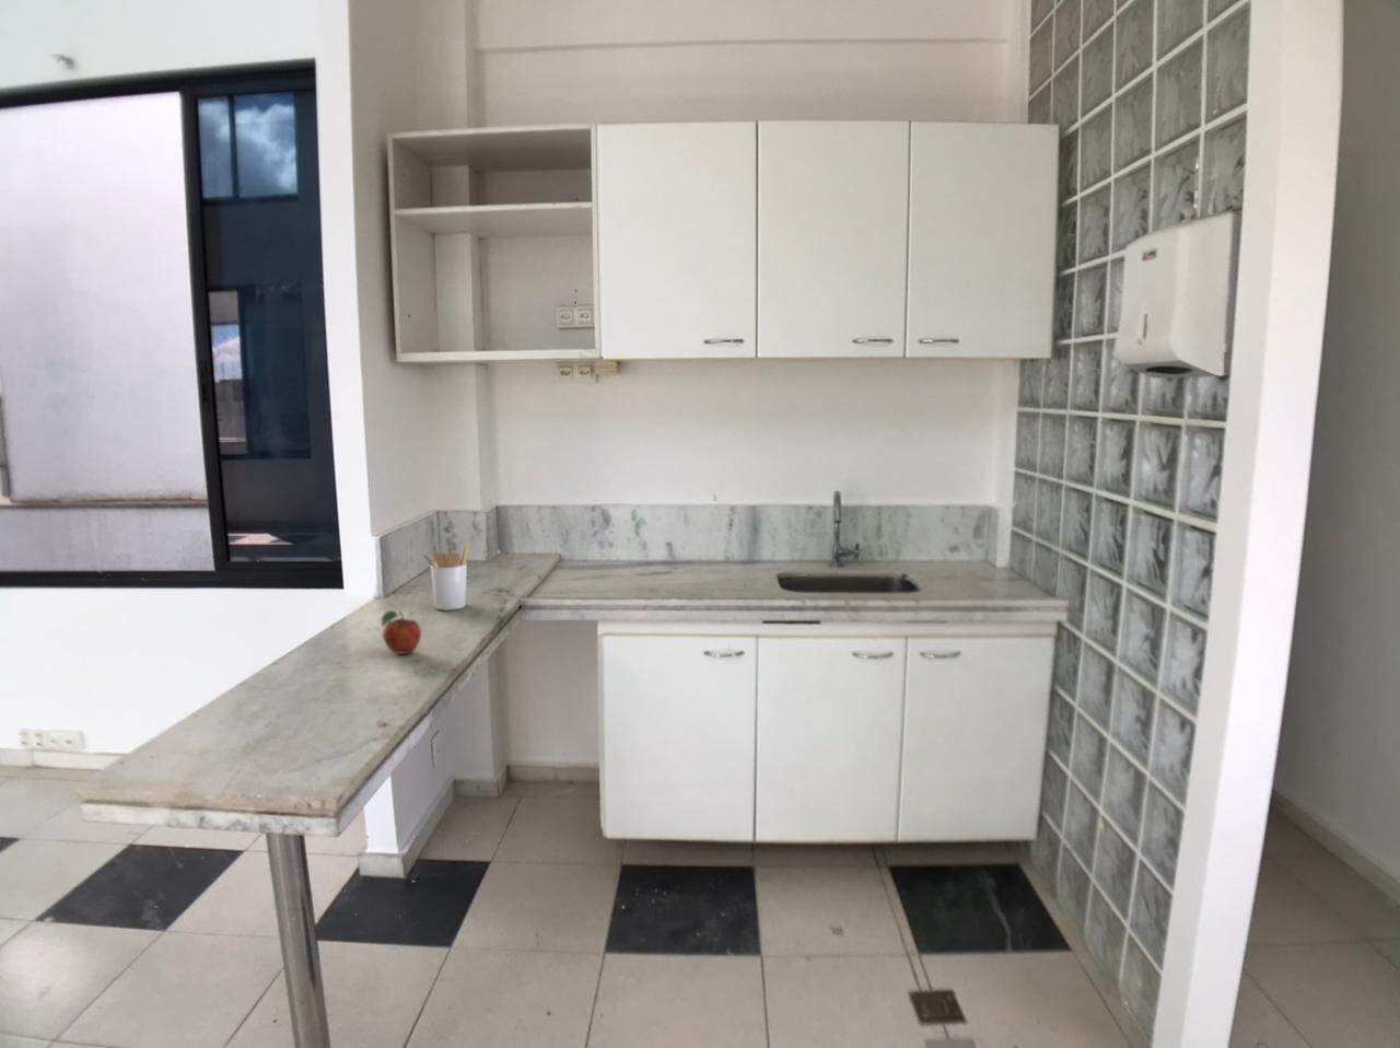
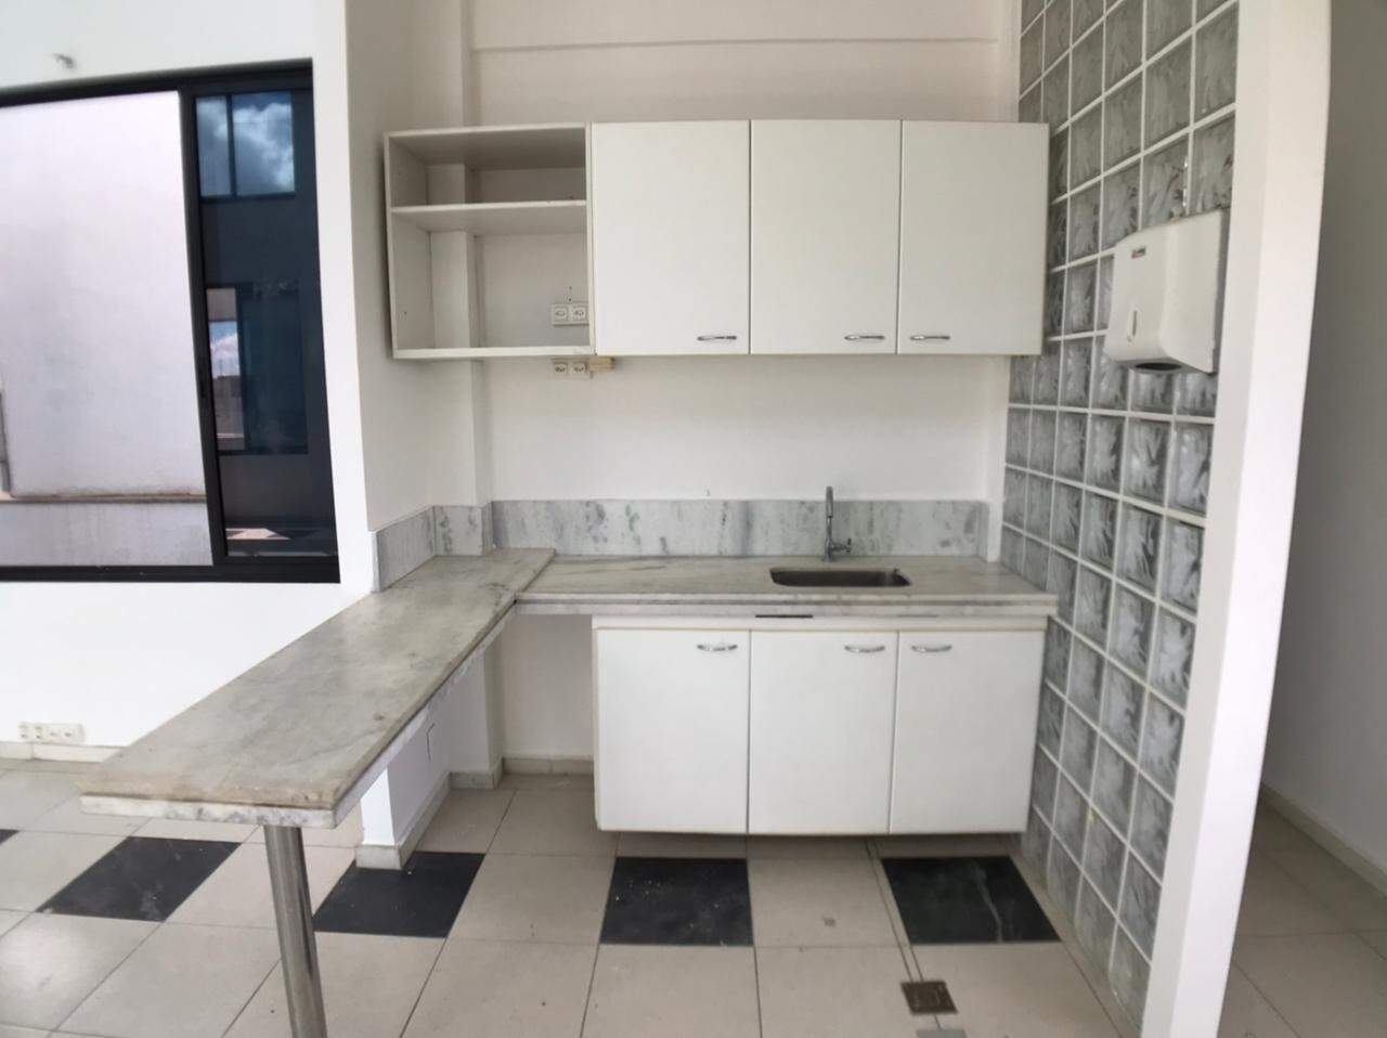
- fruit [381,610,423,655]
- utensil holder [422,542,471,611]
